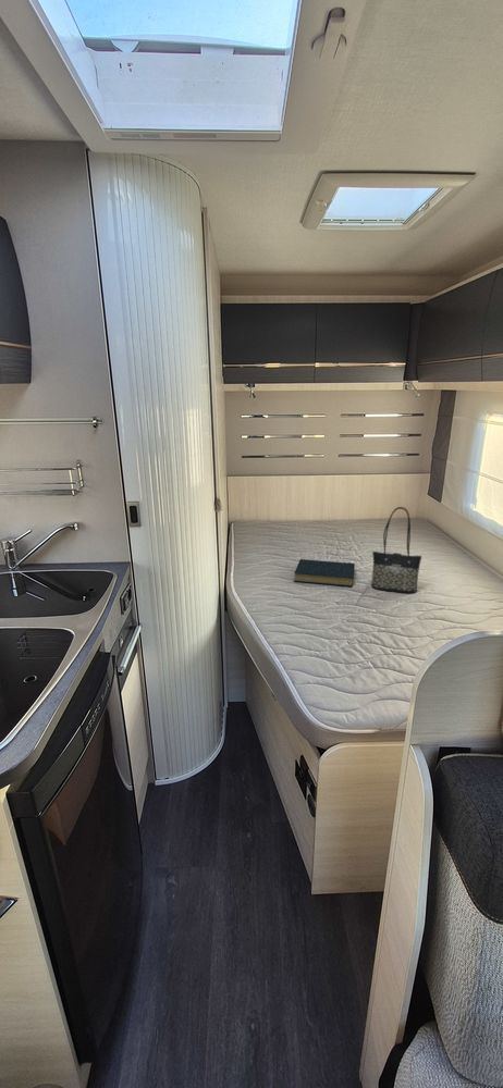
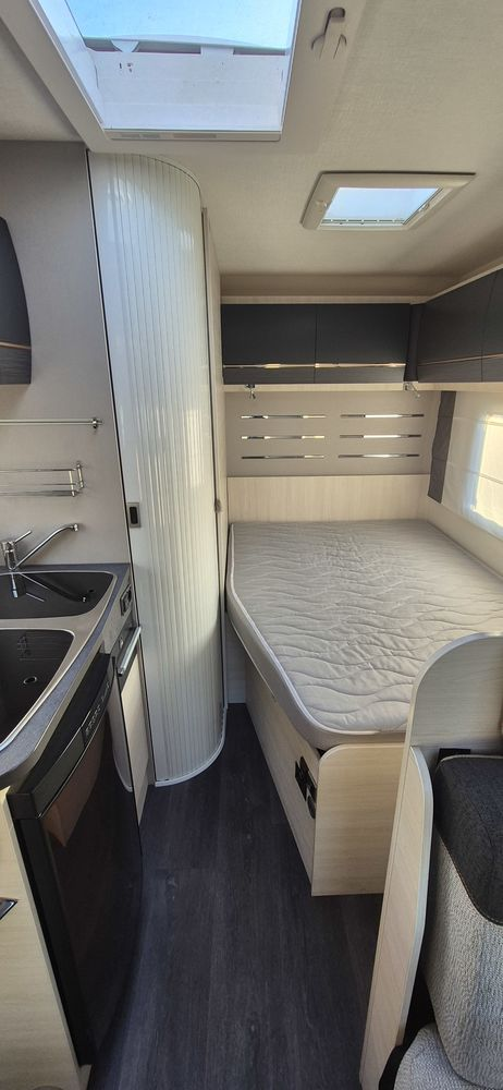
- tote bag [370,506,422,594]
- hardback book [293,558,356,588]
